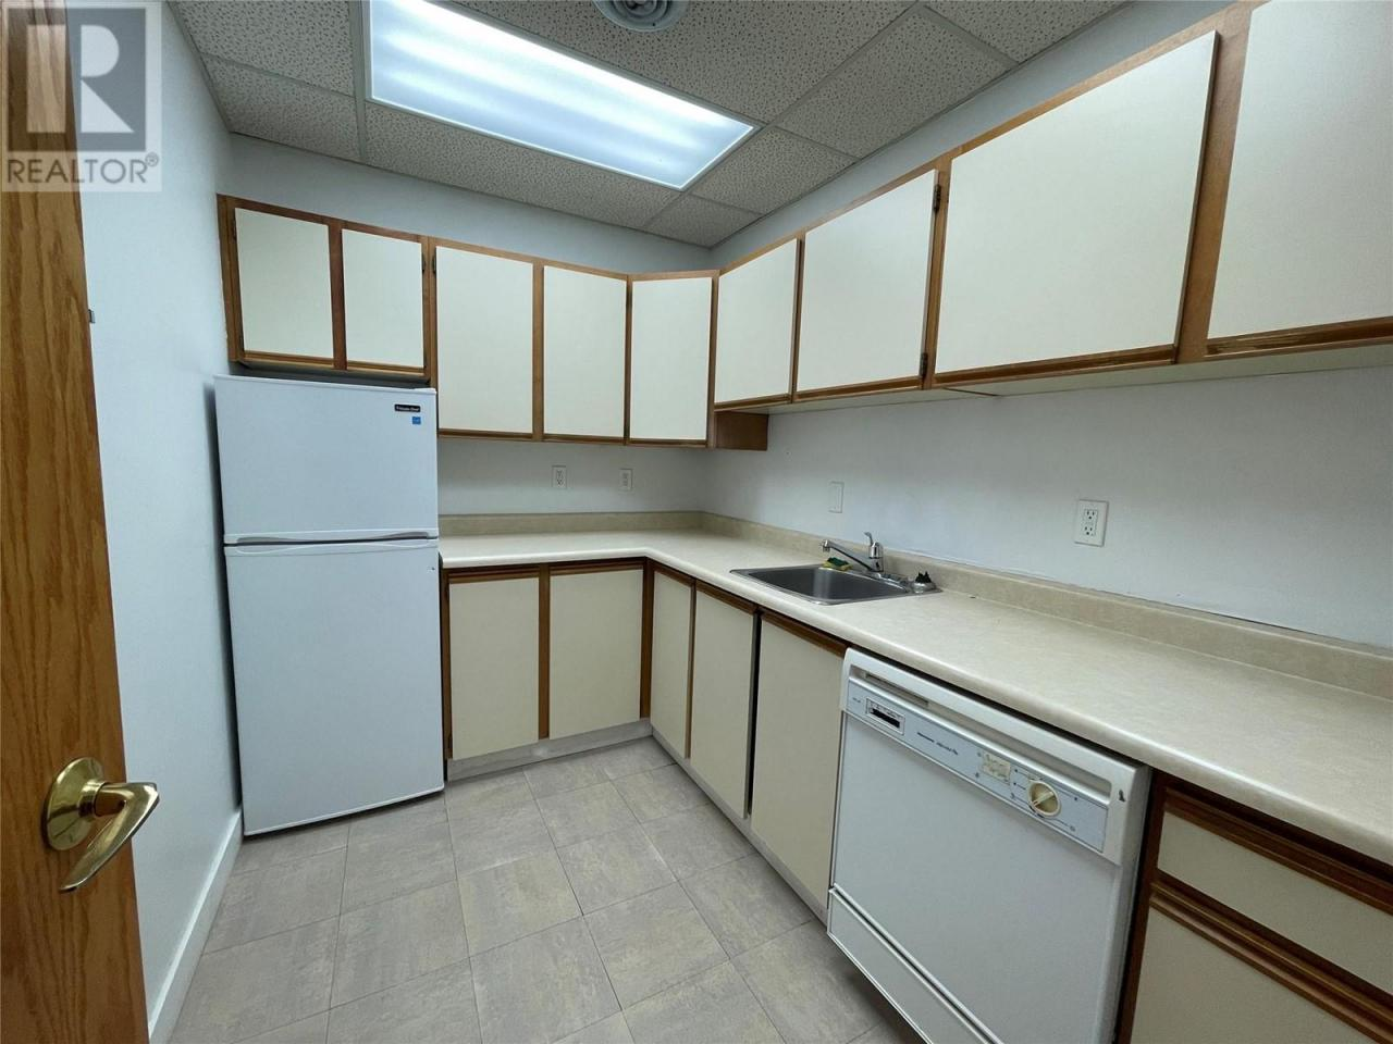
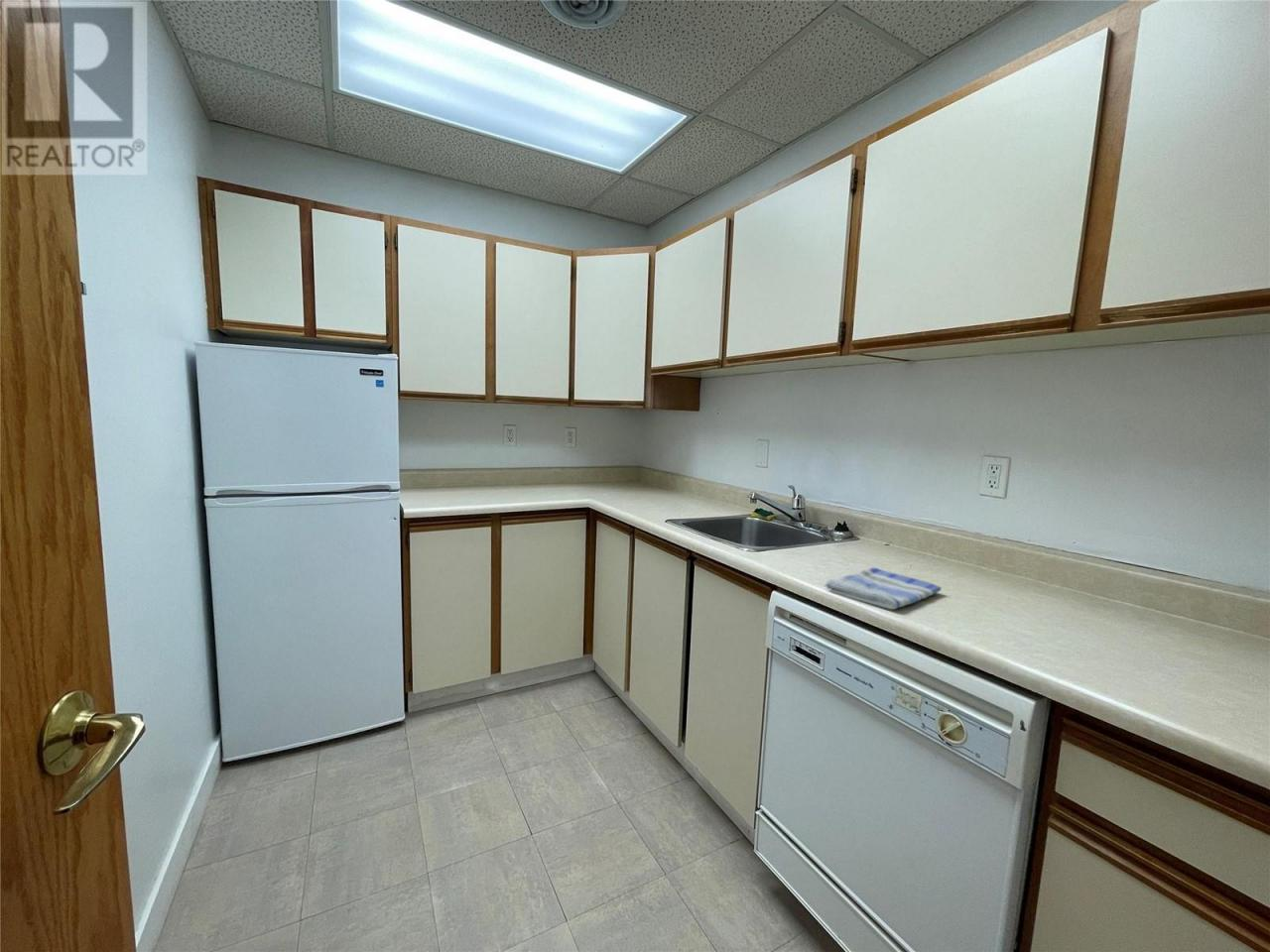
+ dish towel [824,566,943,610]
